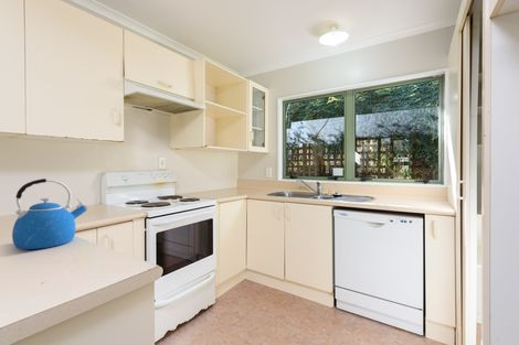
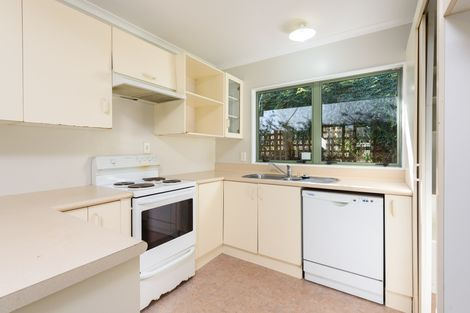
- kettle [11,177,88,250]
